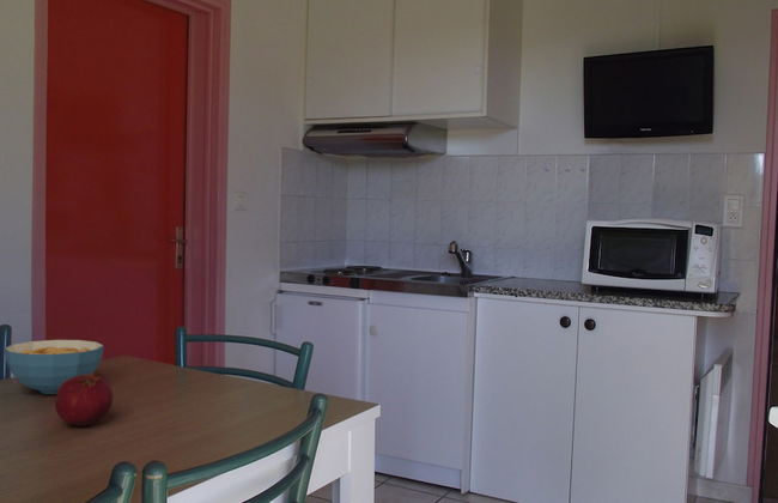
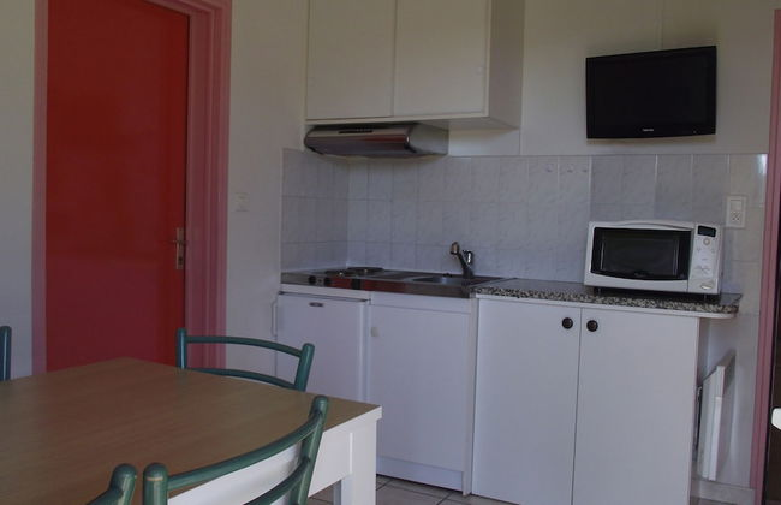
- fruit [54,371,114,428]
- cereal bowl [4,339,105,395]
